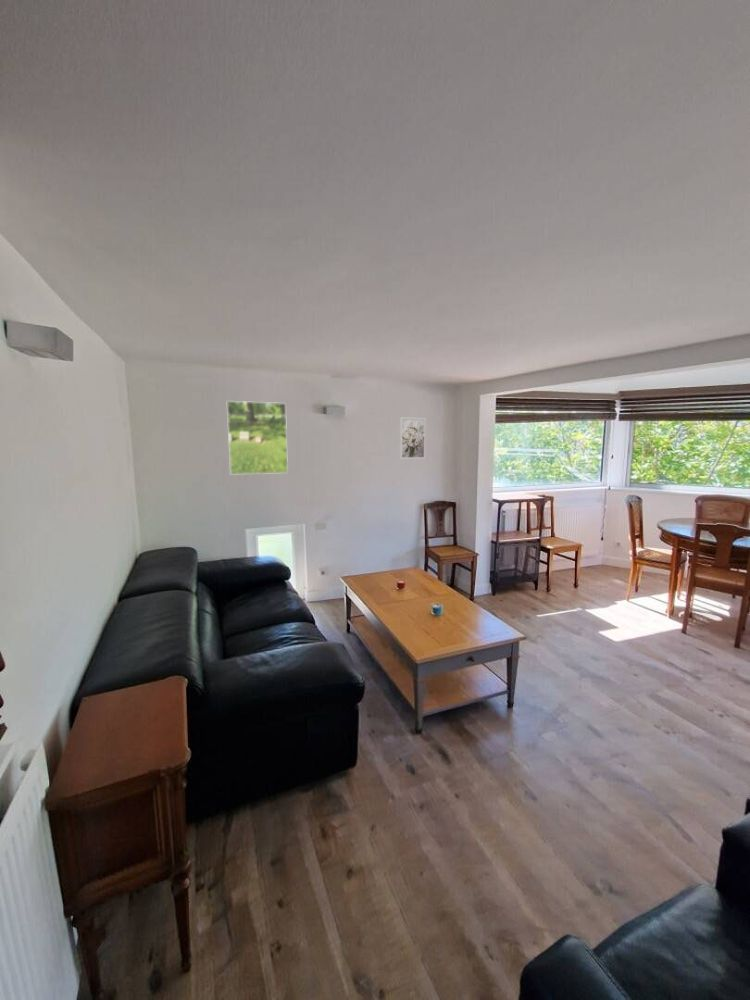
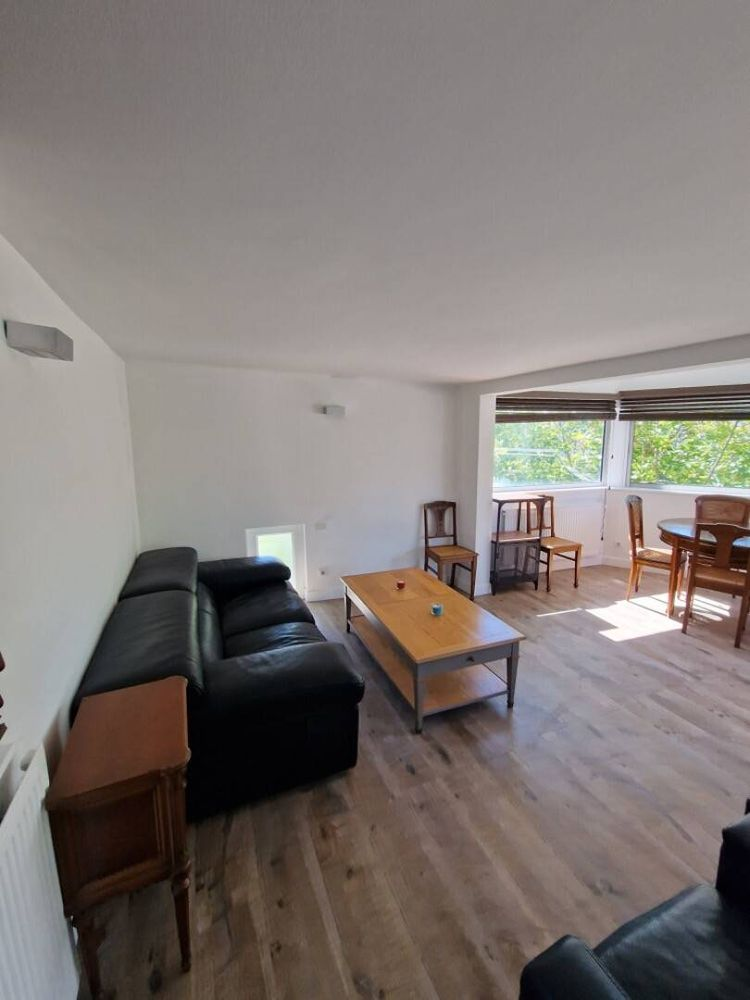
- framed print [226,400,289,475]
- wall art [399,416,427,460]
